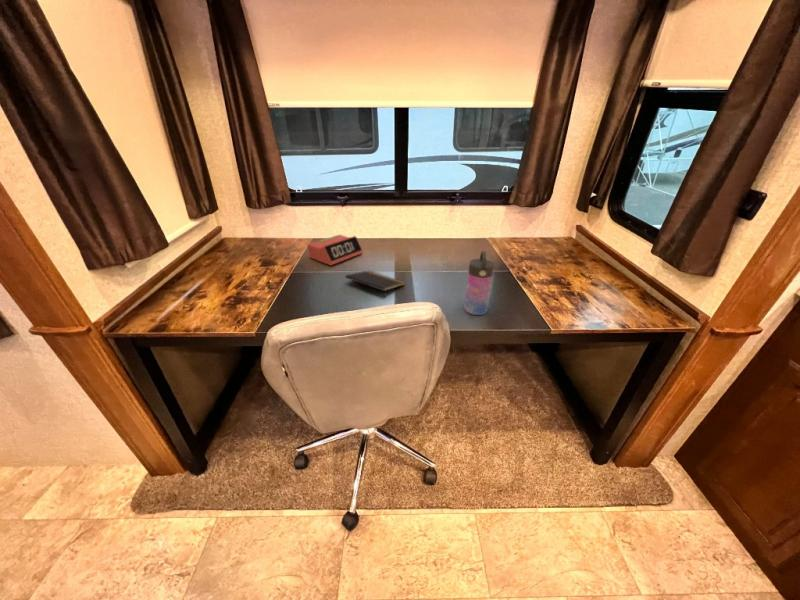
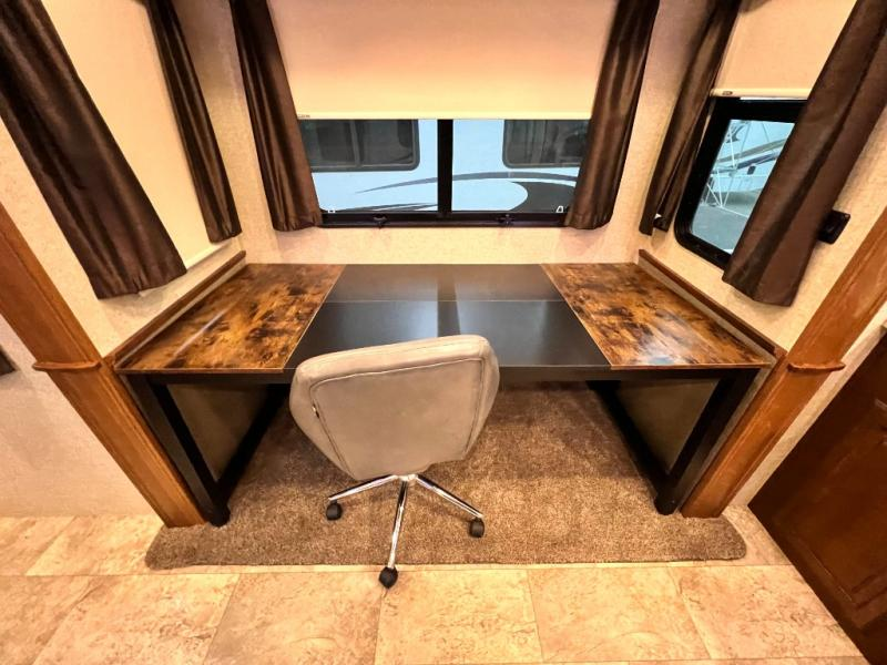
- water bottle [463,250,495,316]
- alarm clock [307,234,364,266]
- notepad [344,269,406,299]
